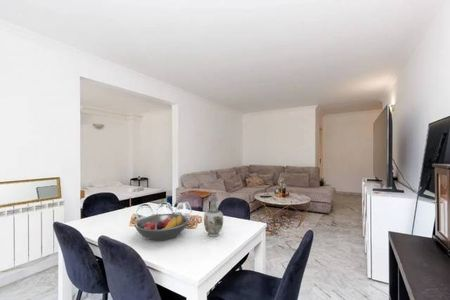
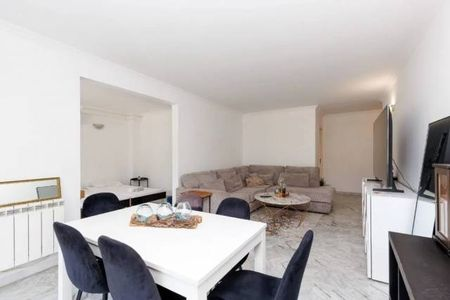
- fruit bowl [134,213,190,241]
- vase [203,190,224,238]
